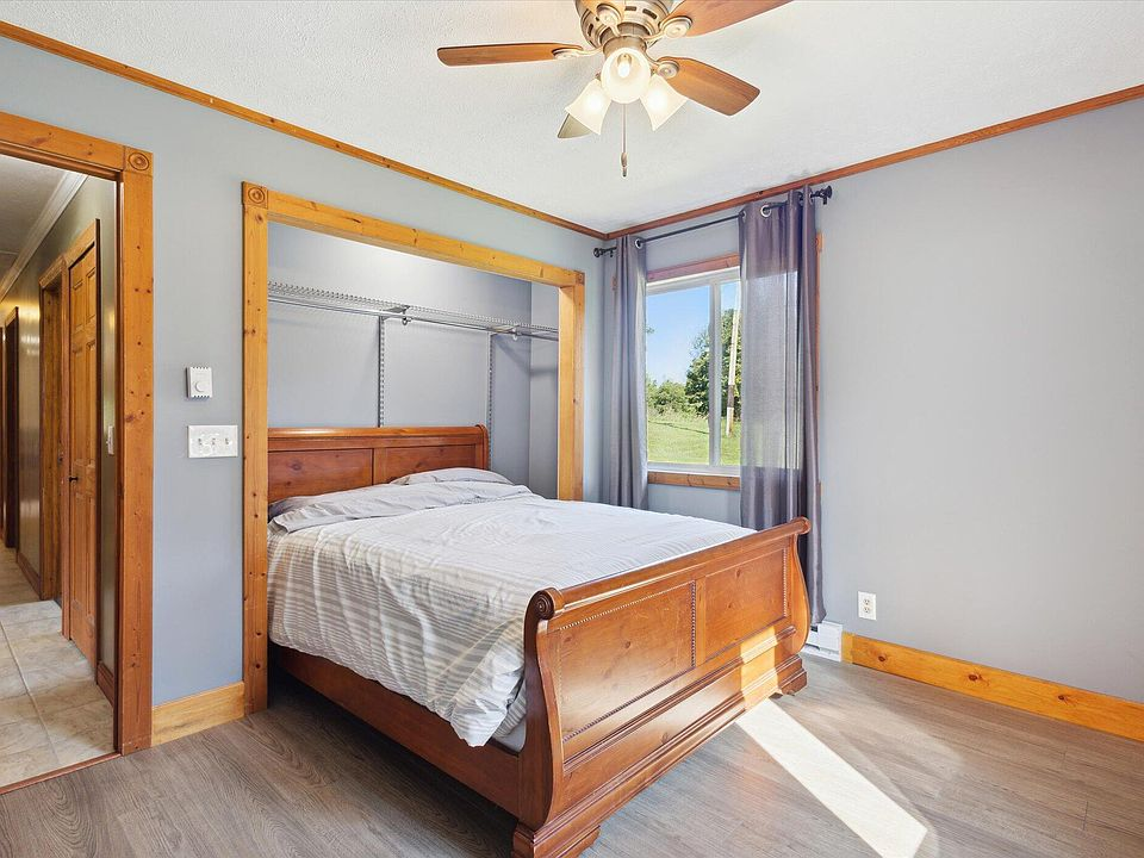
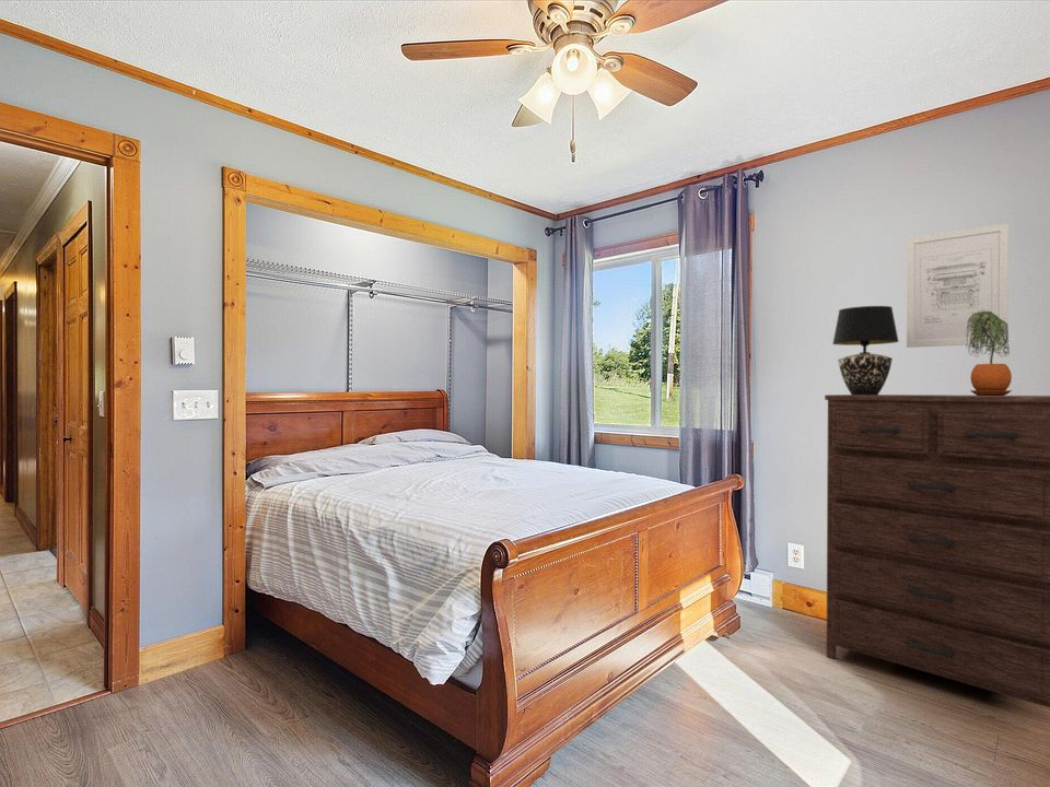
+ potted plant [965,312,1013,396]
+ table lamp [831,305,900,396]
+ wall art [906,222,1010,349]
+ dresser [824,393,1050,708]
